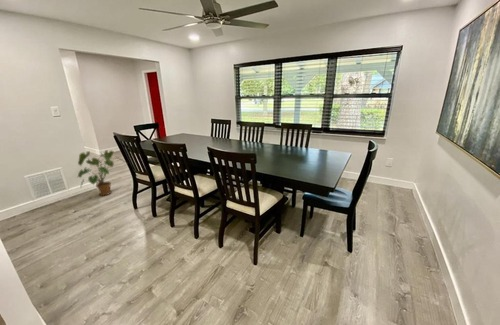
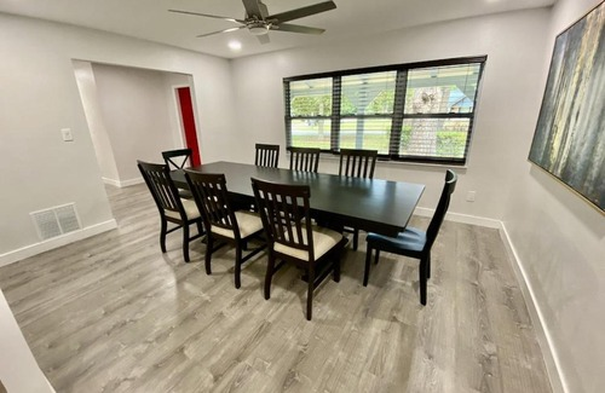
- house plant [75,149,127,197]
